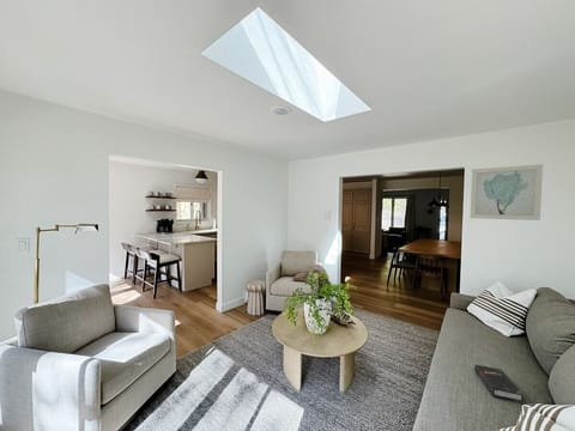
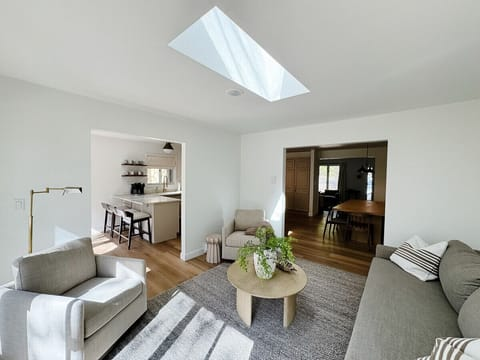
- wall art [468,163,544,221]
- hardback book [473,364,525,403]
